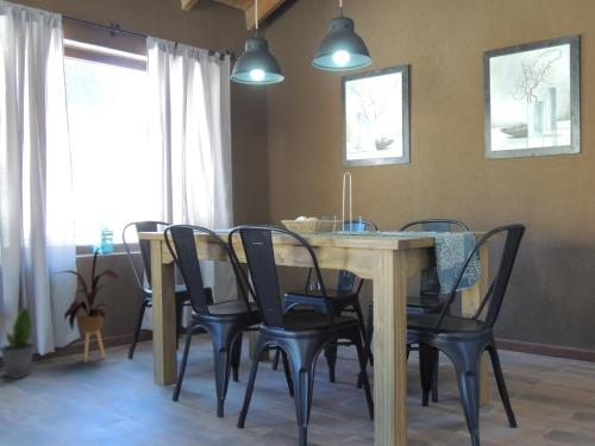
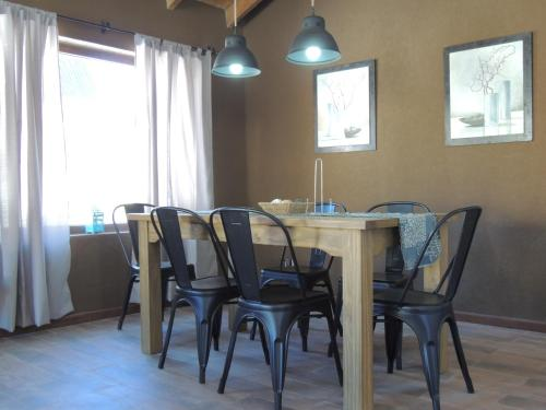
- house plant [55,246,119,363]
- potted plant [0,306,36,379]
